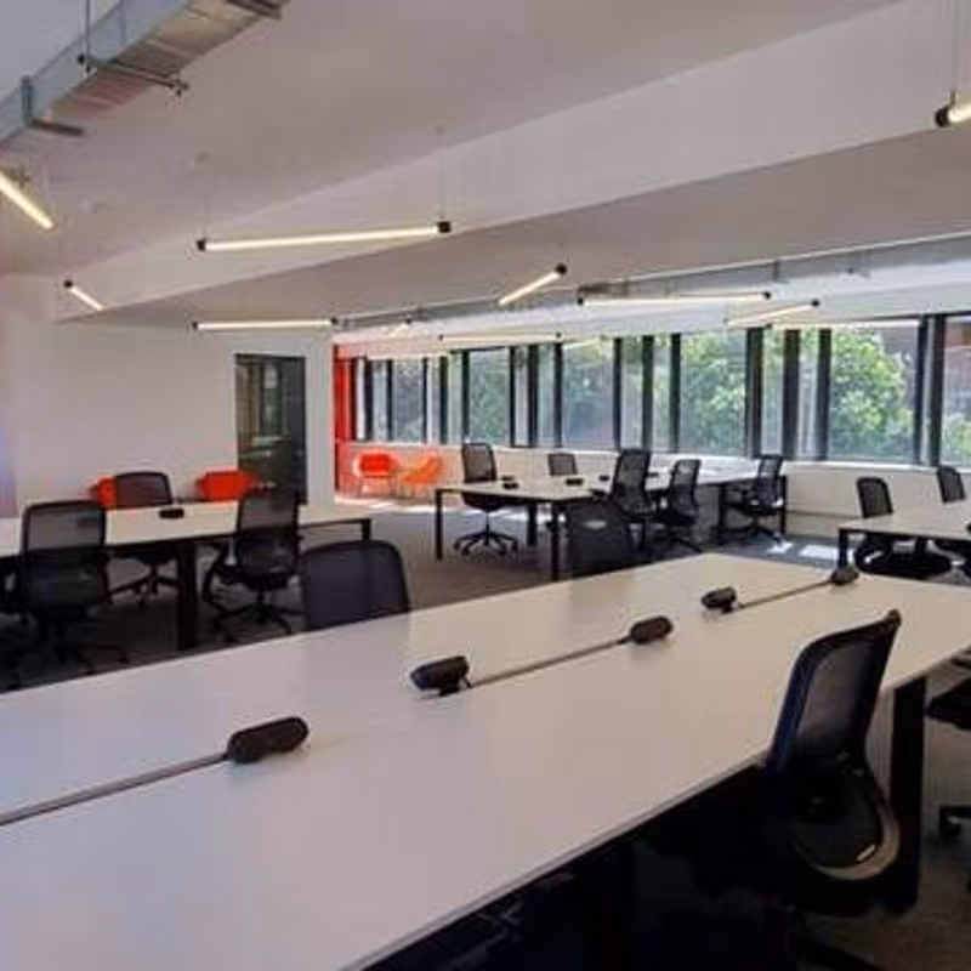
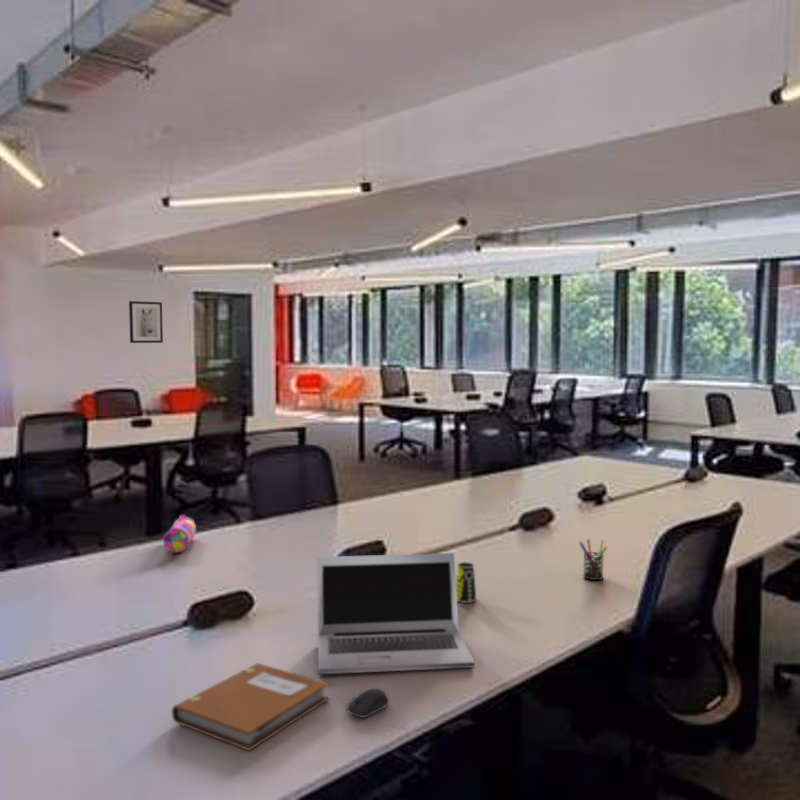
+ notebook [171,662,330,752]
+ computer mouse [345,686,391,719]
+ cup [456,561,477,604]
+ pencil case [162,513,197,554]
+ pen holder [578,538,608,581]
+ wall art [128,300,164,344]
+ laptop [317,552,476,675]
